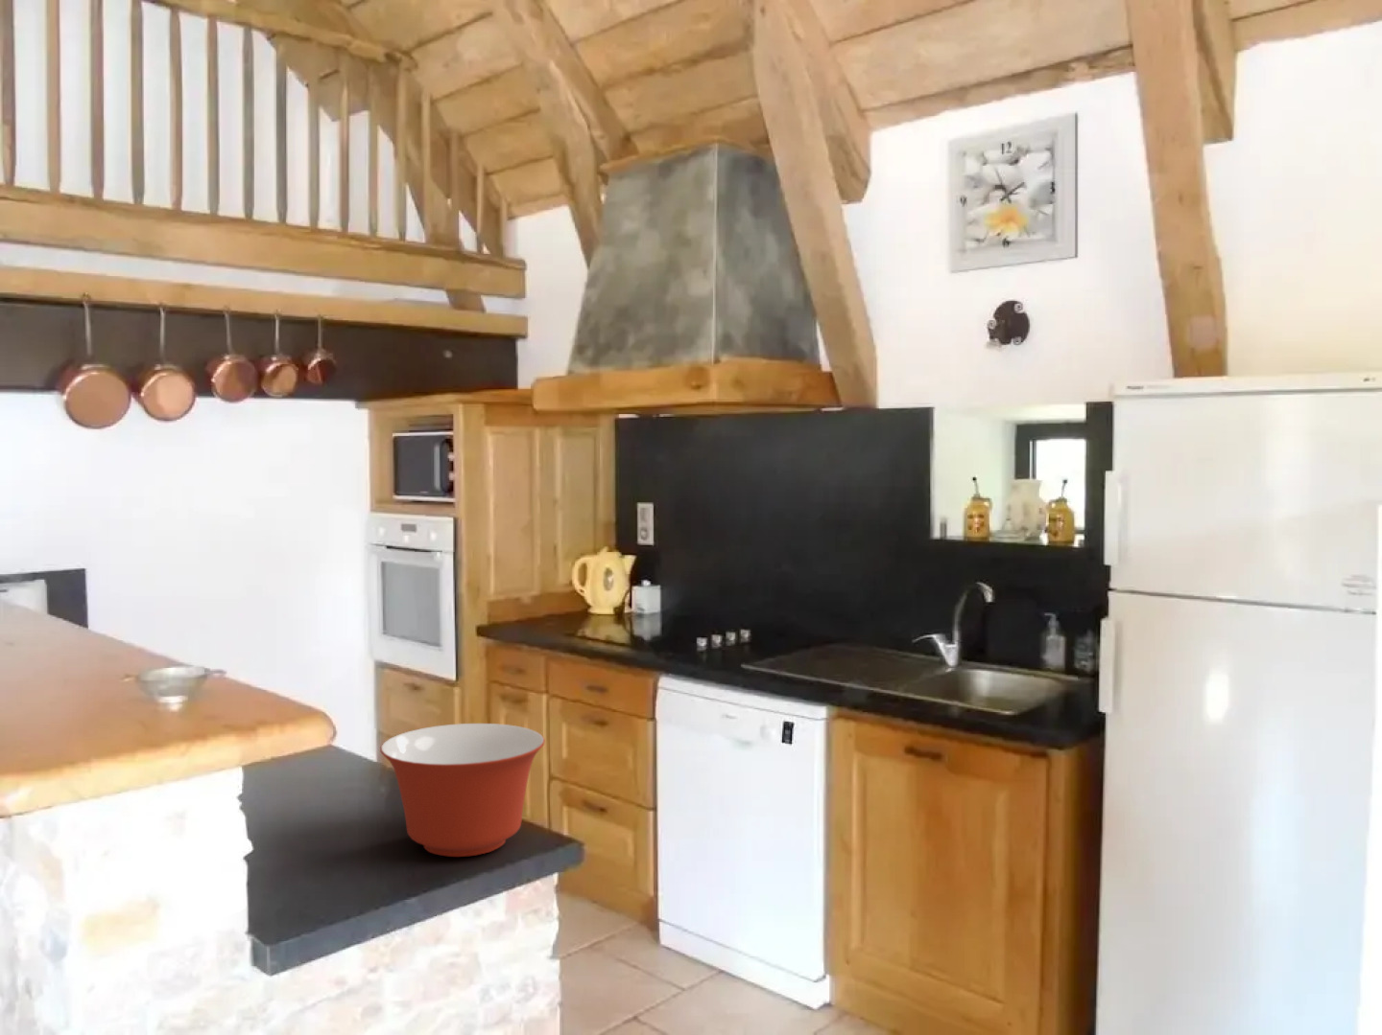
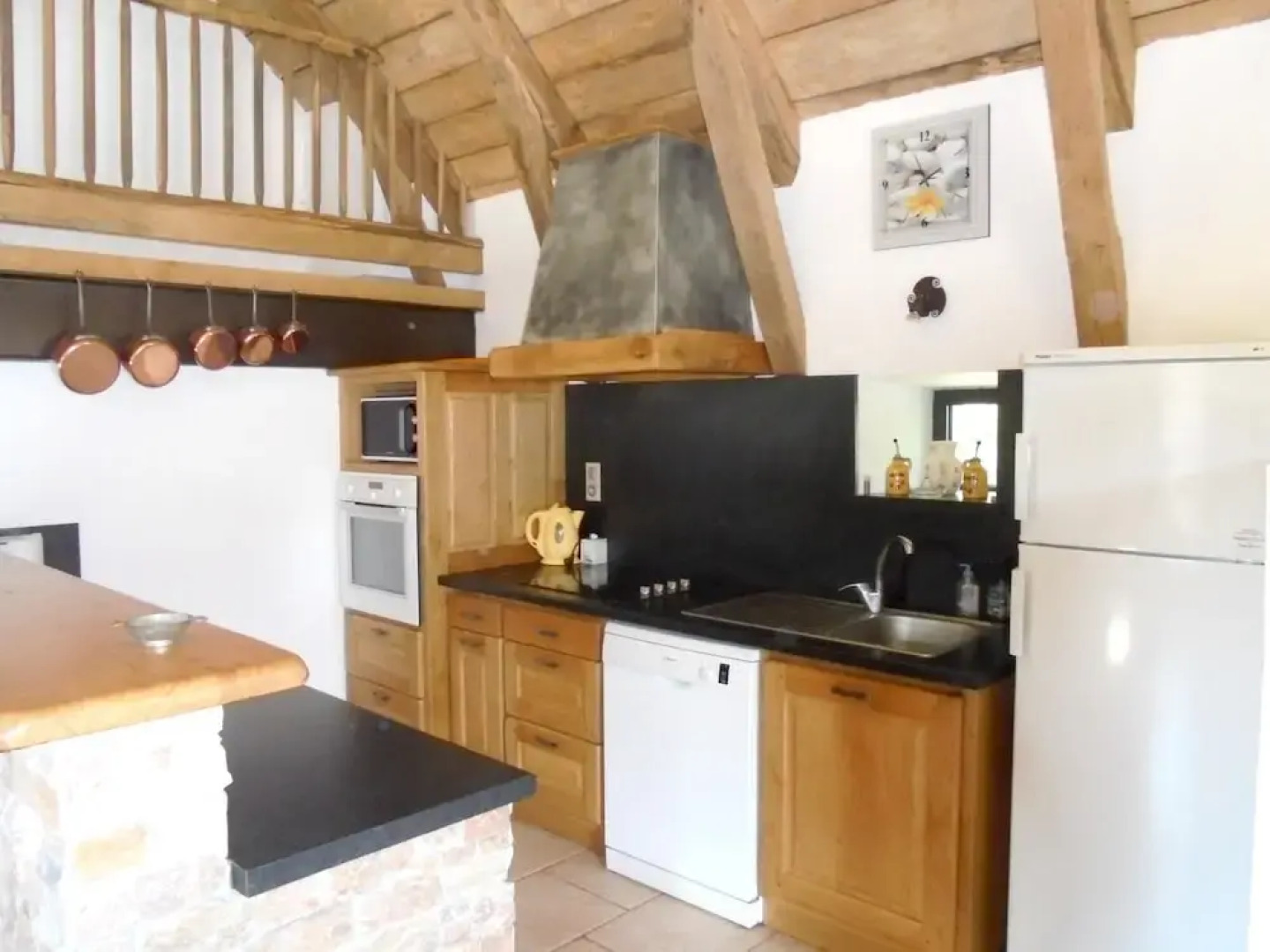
- mixing bowl [379,723,546,858]
